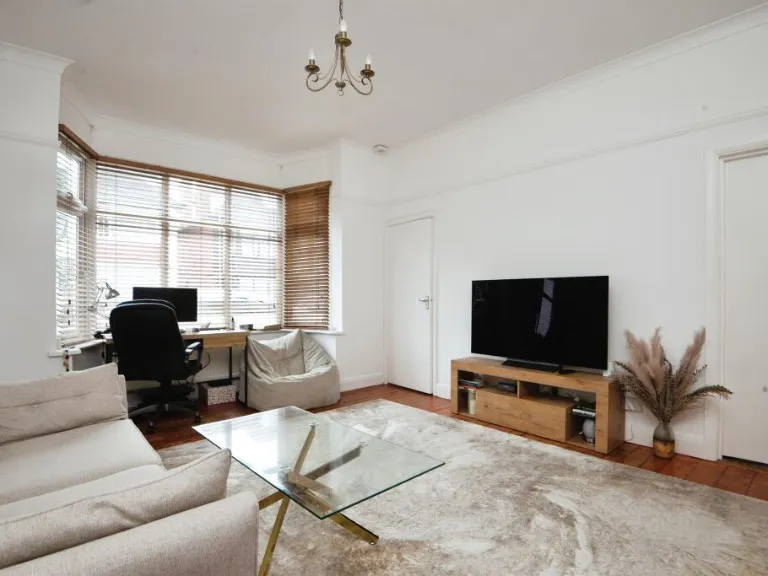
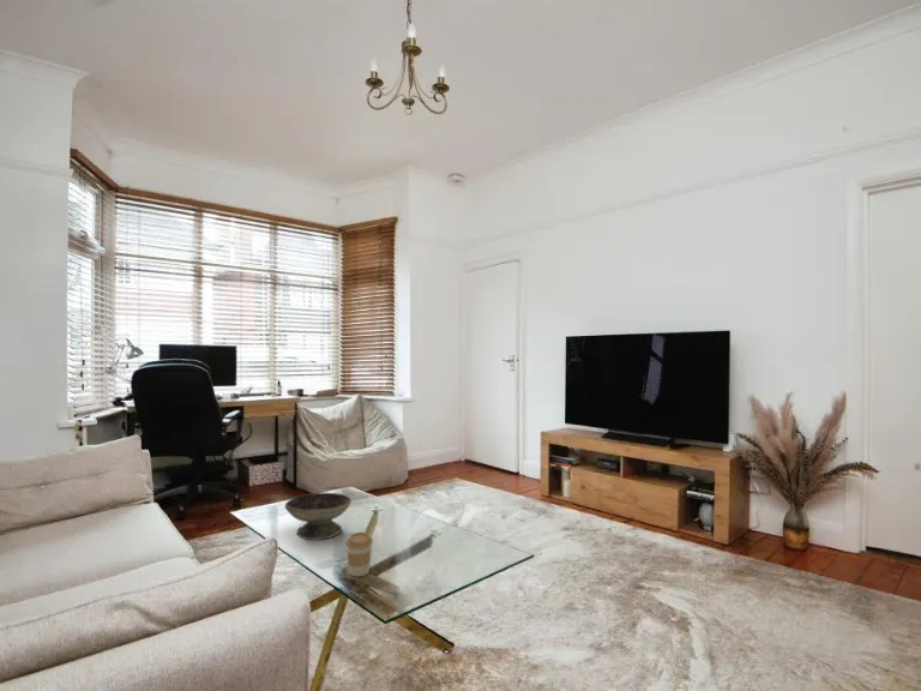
+ decorative bowl [284,492,353,541]
+ coffee cup [345,531,374,577]
